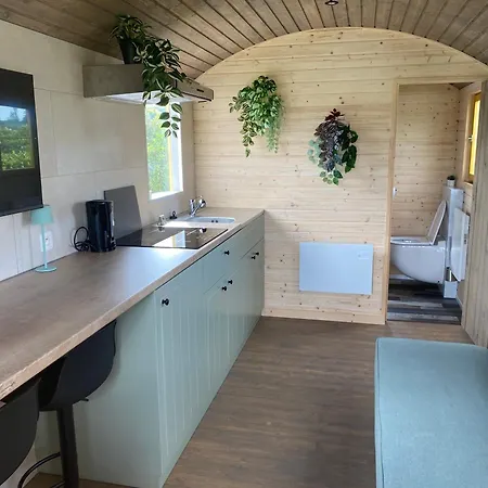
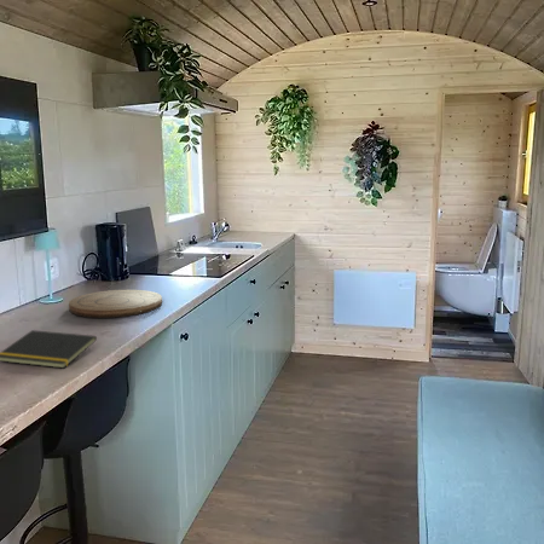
+ cutting board [68,289,163,319]
+ notepad [0,329,98,369]
